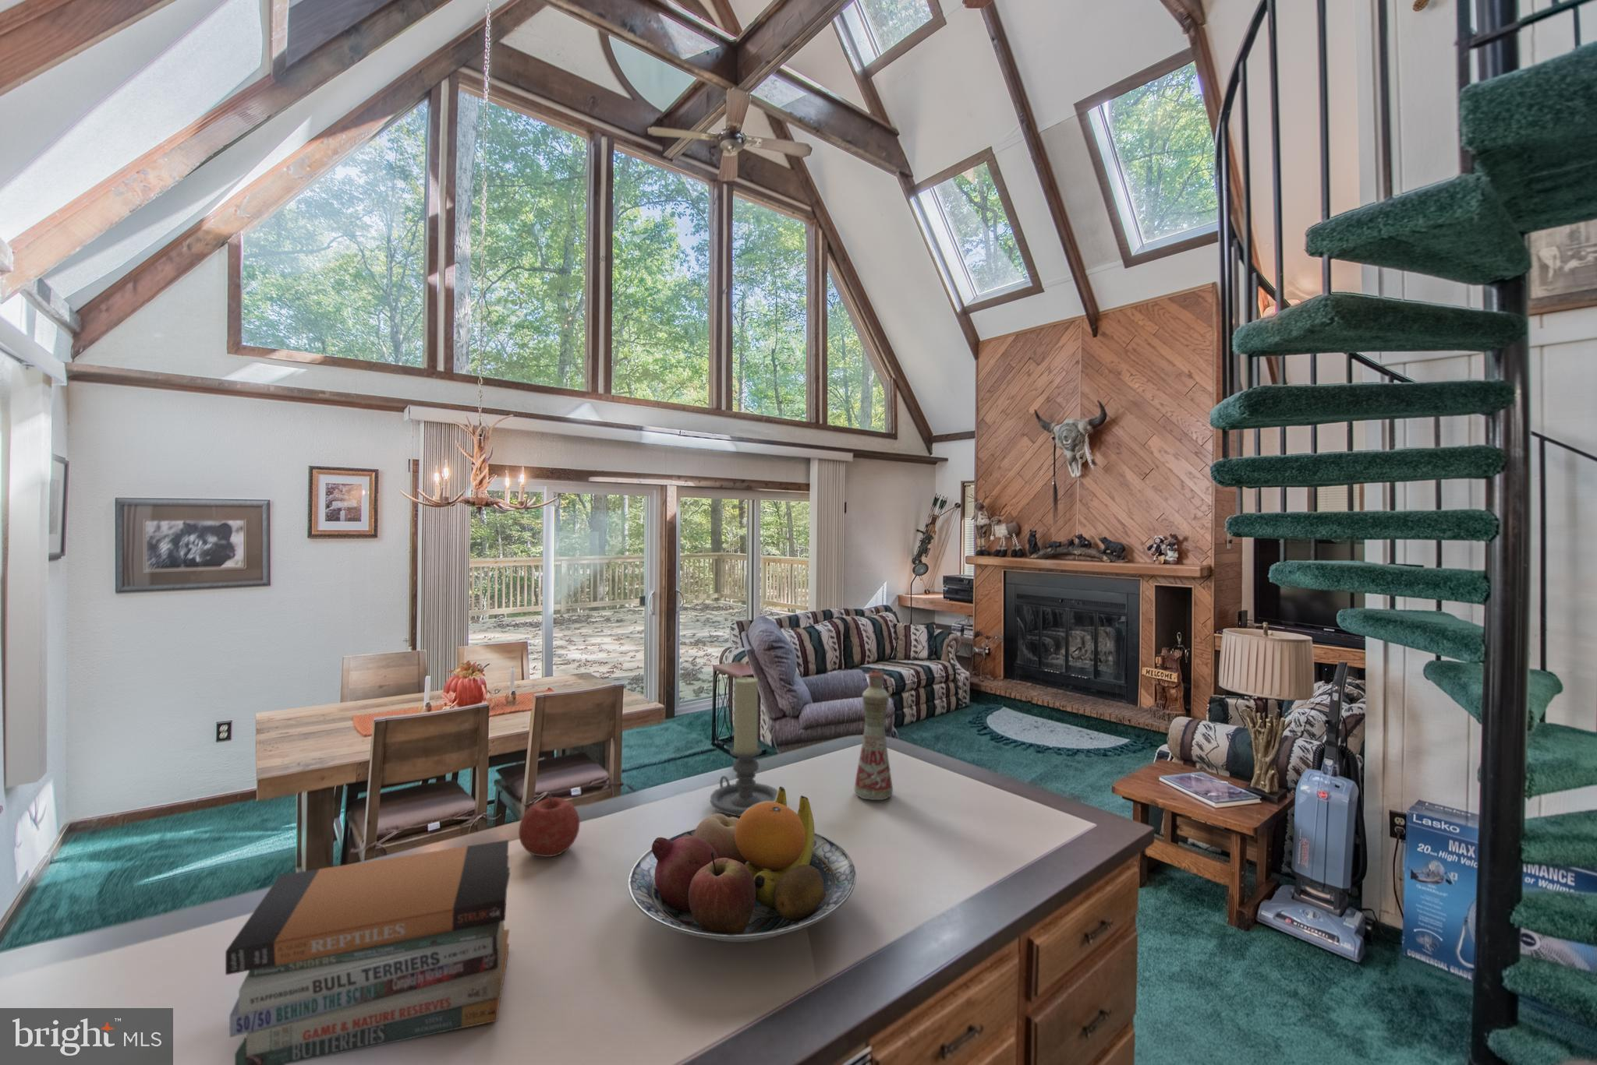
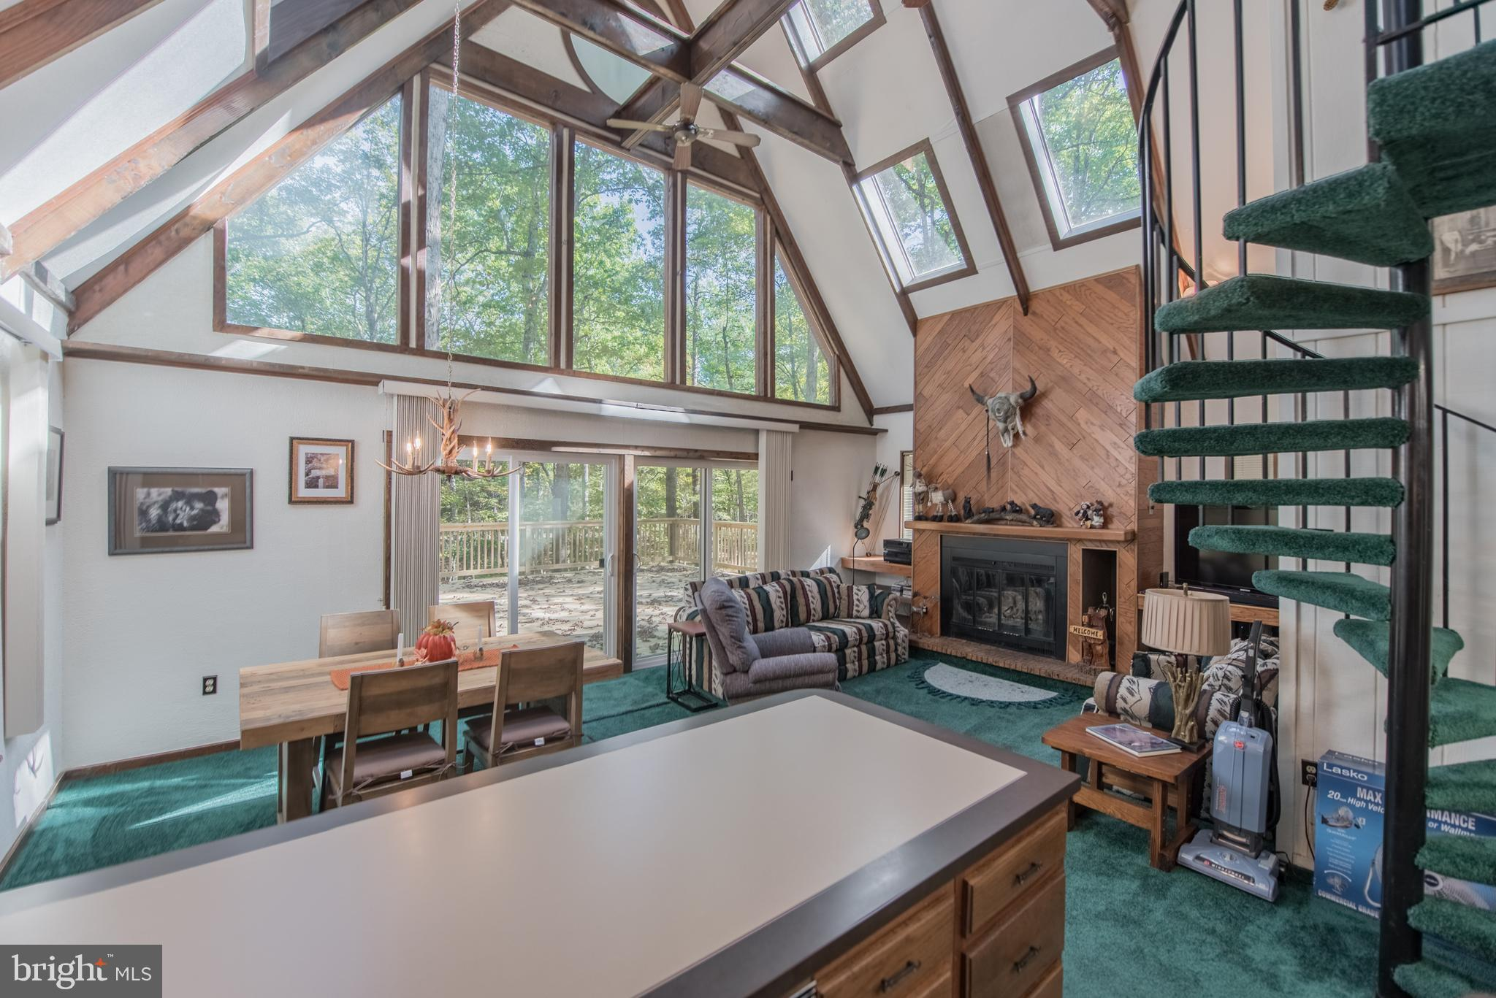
- book stack [225,839,511,1065]
- bottle [853,669,894,801]
- candle holder [710,675,778,818]
- fruit bowl [628,786,857,943]
- fruit [517,795,581,858]
